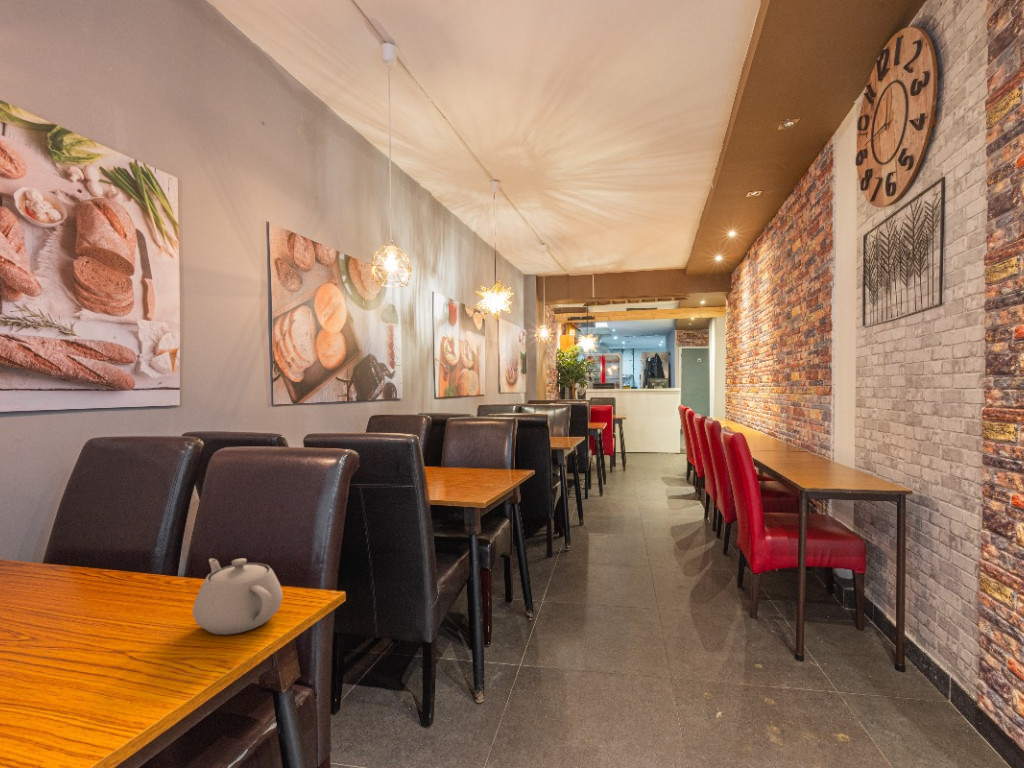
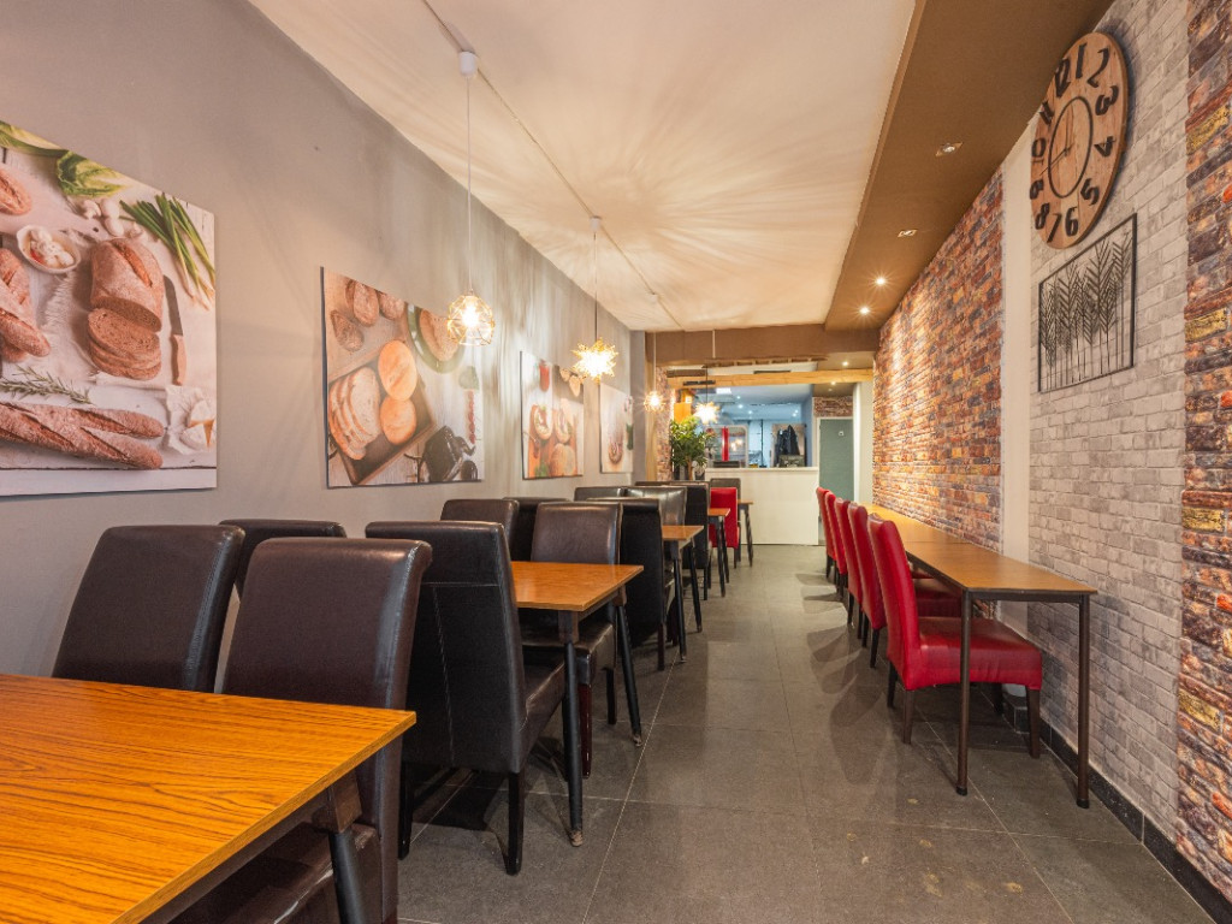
- teapot [192,558,284,636]
